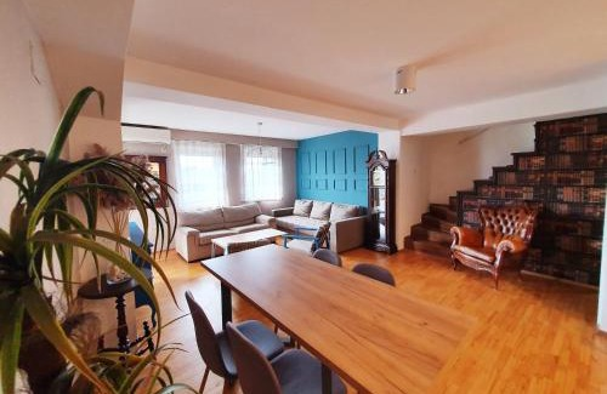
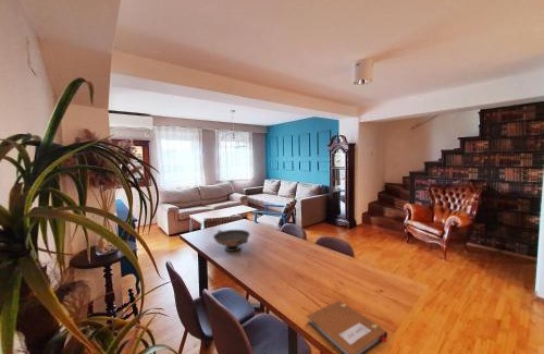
+ notebook [306,300,388,354]
+ decorative bowl [212,229,251,253]
